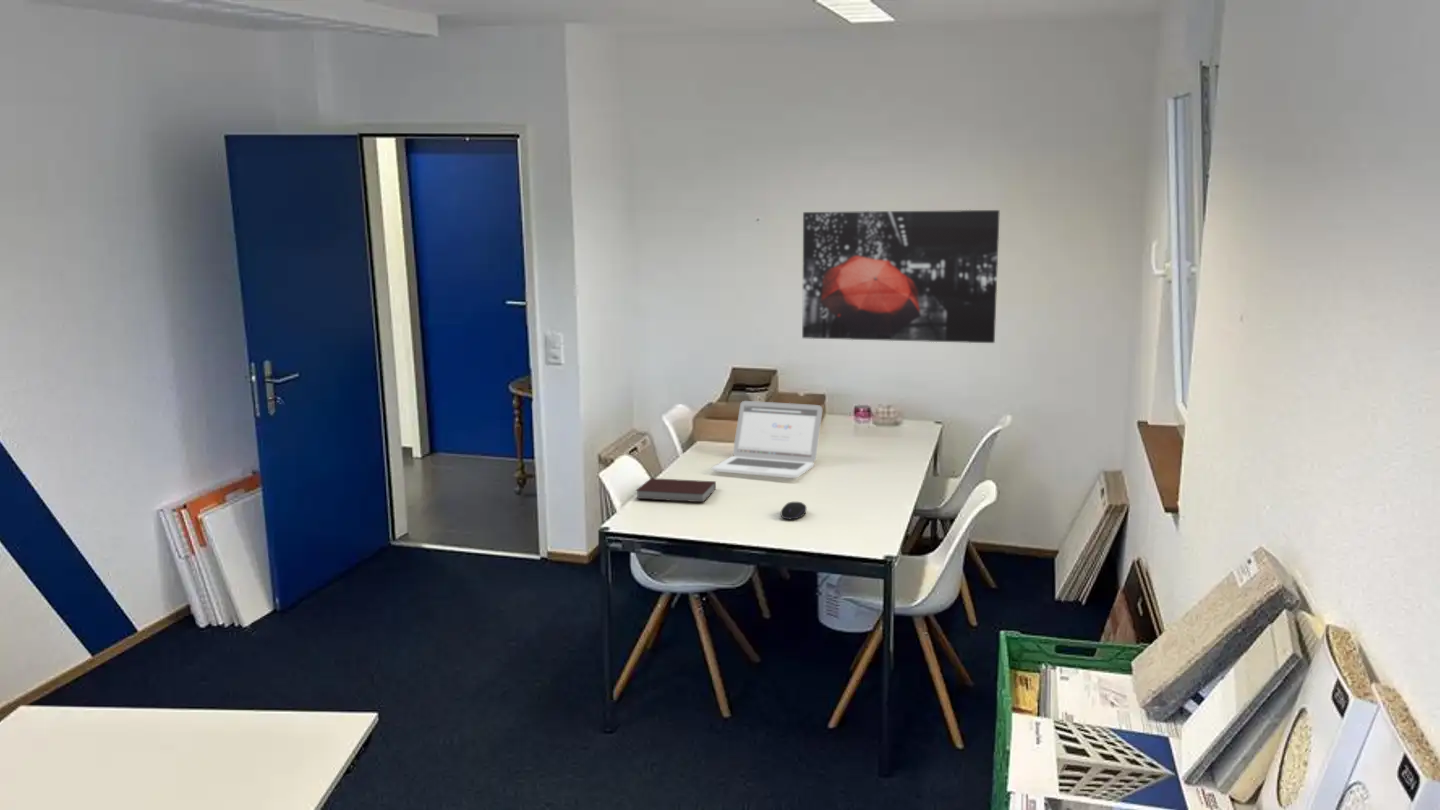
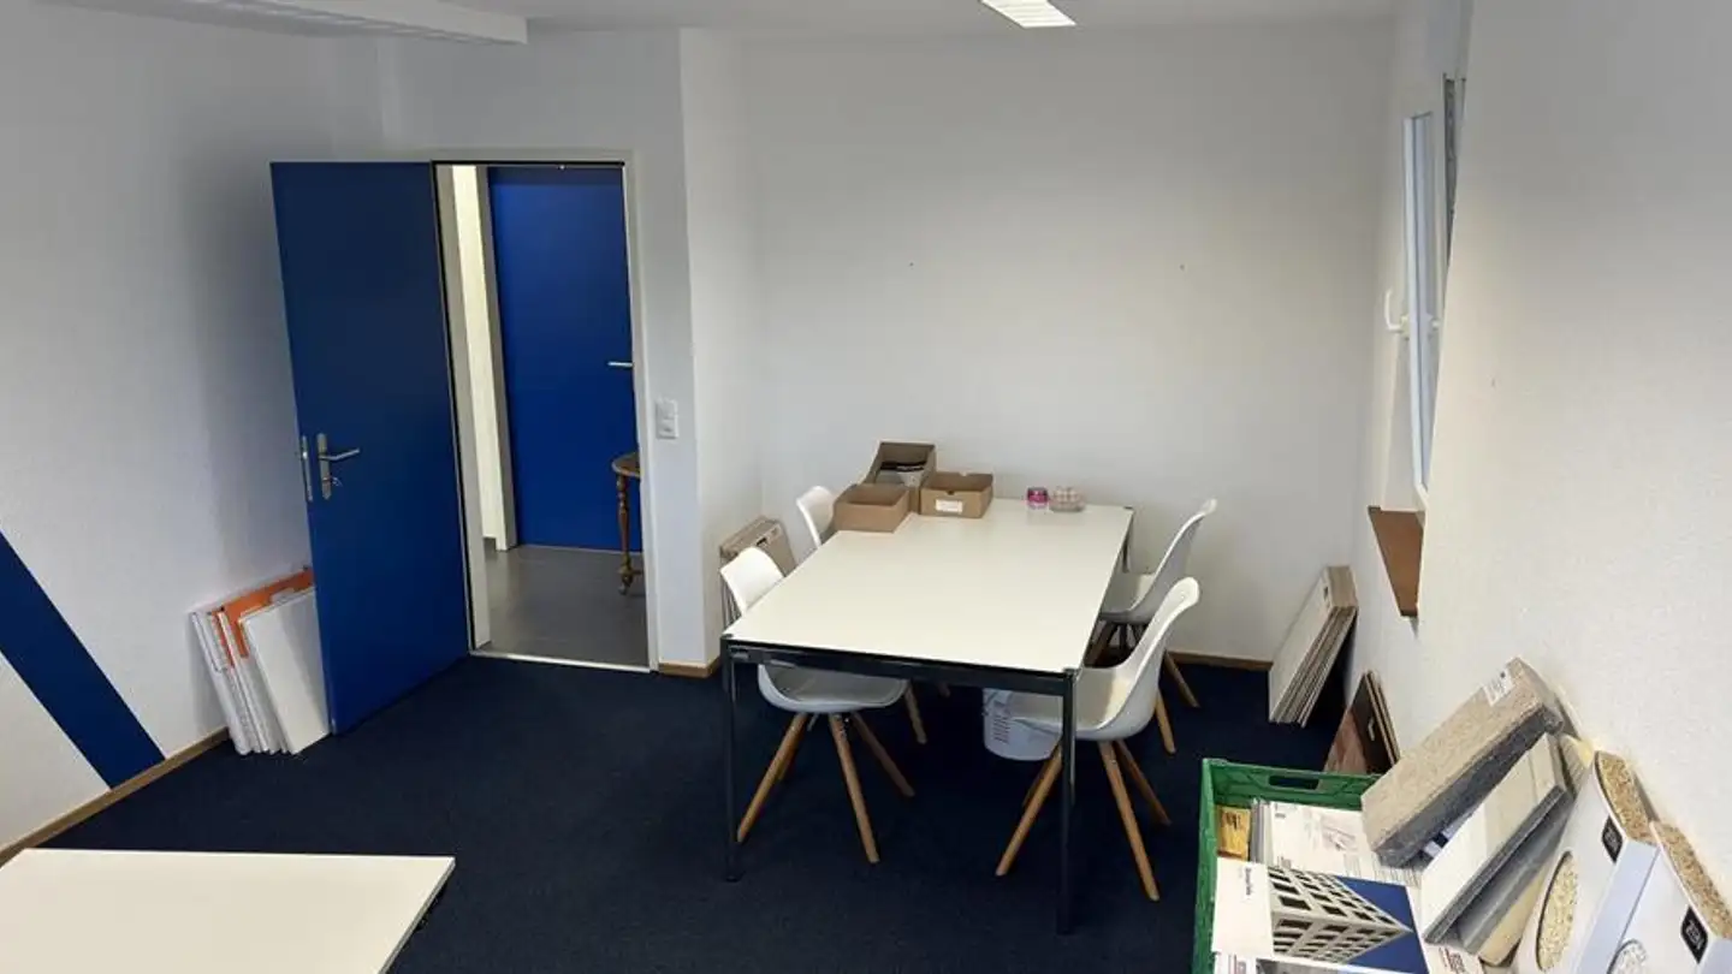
- notebook [635,477,717,503]
- laptop [711,400,823,479]
- computer mouse [780,501,808,520]
- wall art [801,209,1001,344]
